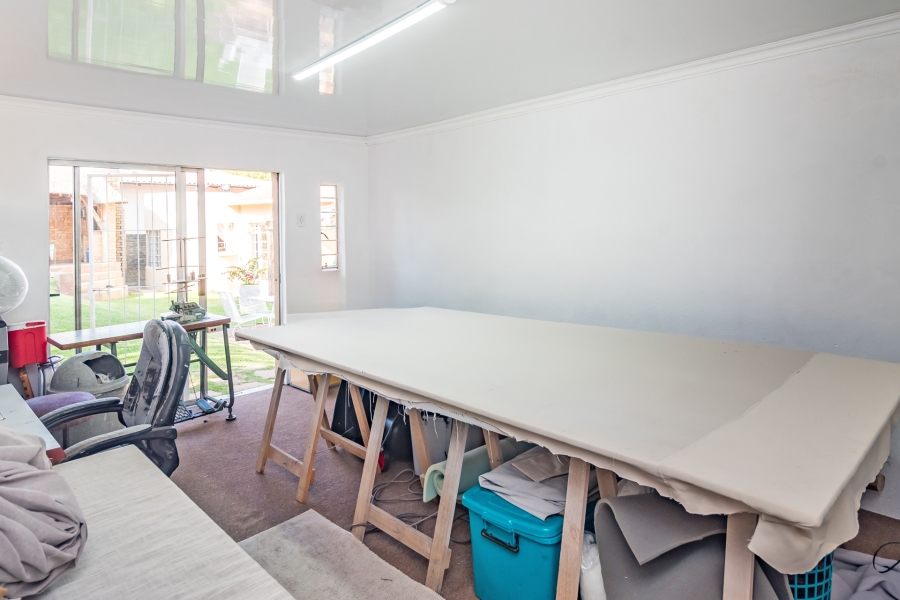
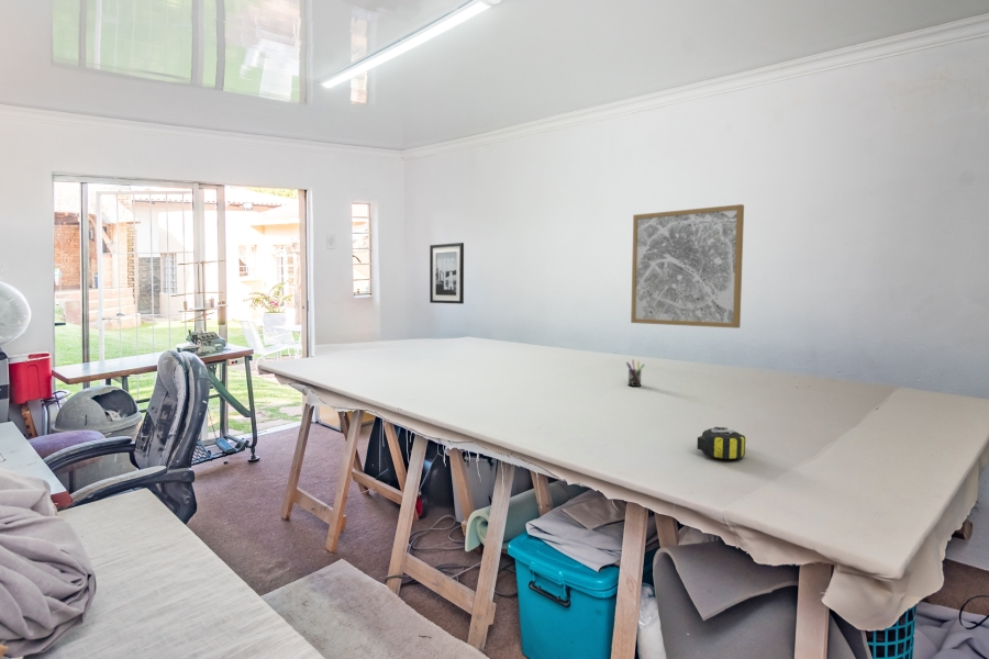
+ pen holder [625,359,645,388]
+ tape measure [696,426,746,460]
+ wall art [429,242,465,305]
+ wall art [630,203,745,330]
